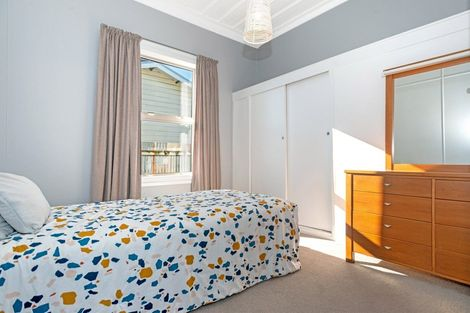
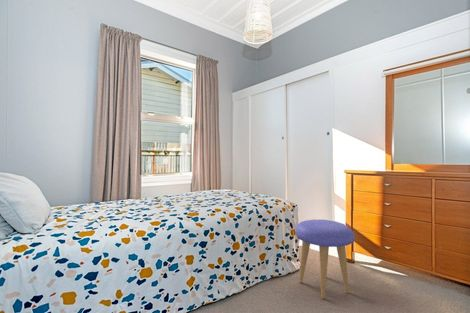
+ stool [295,219,355,300]
